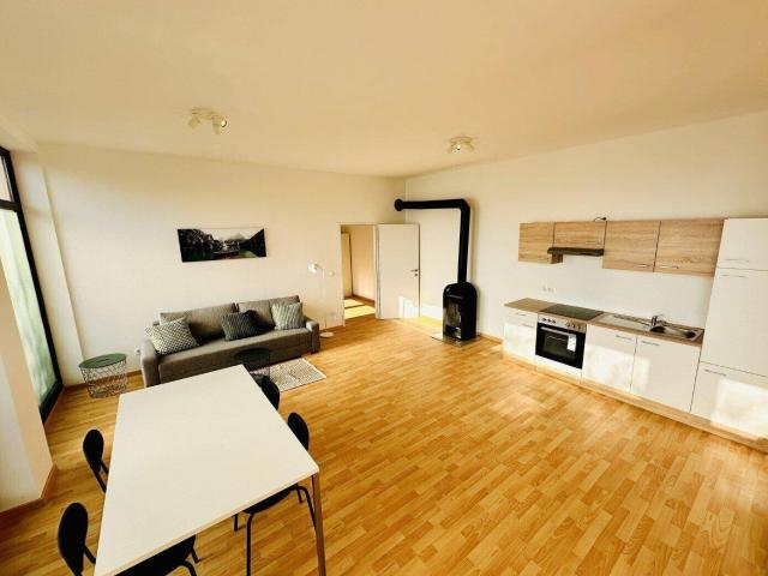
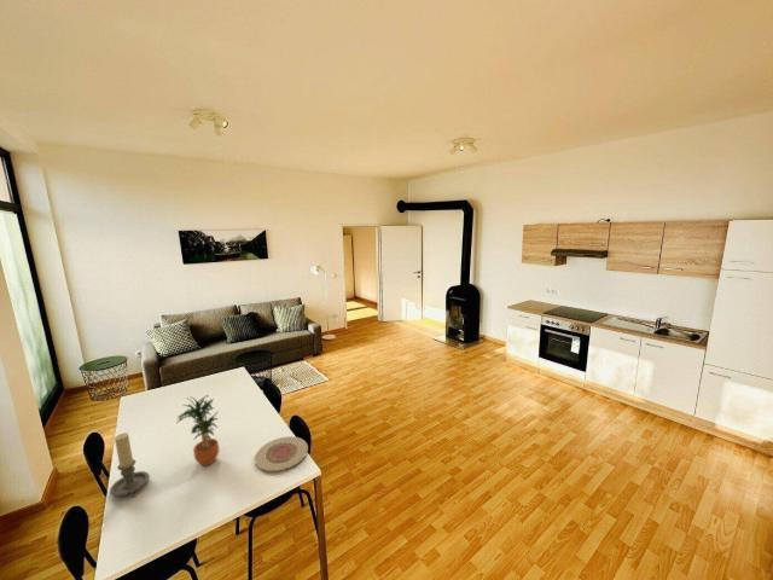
+ plate [254,435,309,472]
+ candle holder [109,431,150,498]
+ potted plant [176,394,221,466]
